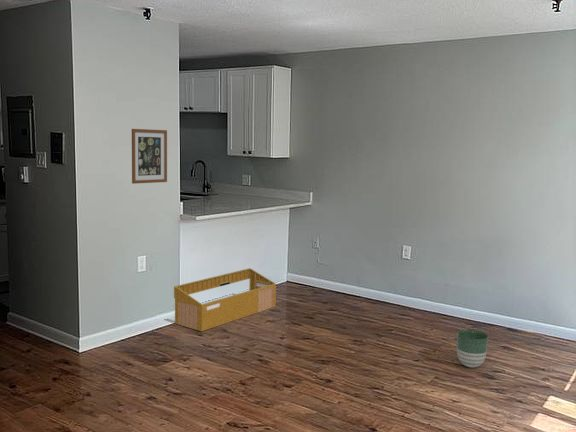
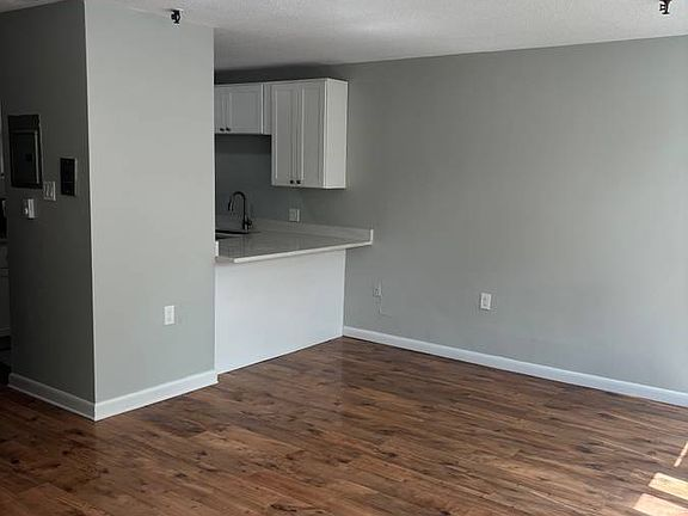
- wall art [131,128,168,185]
- basket [173,267,277,332]
- planter [456,329,489,369]
